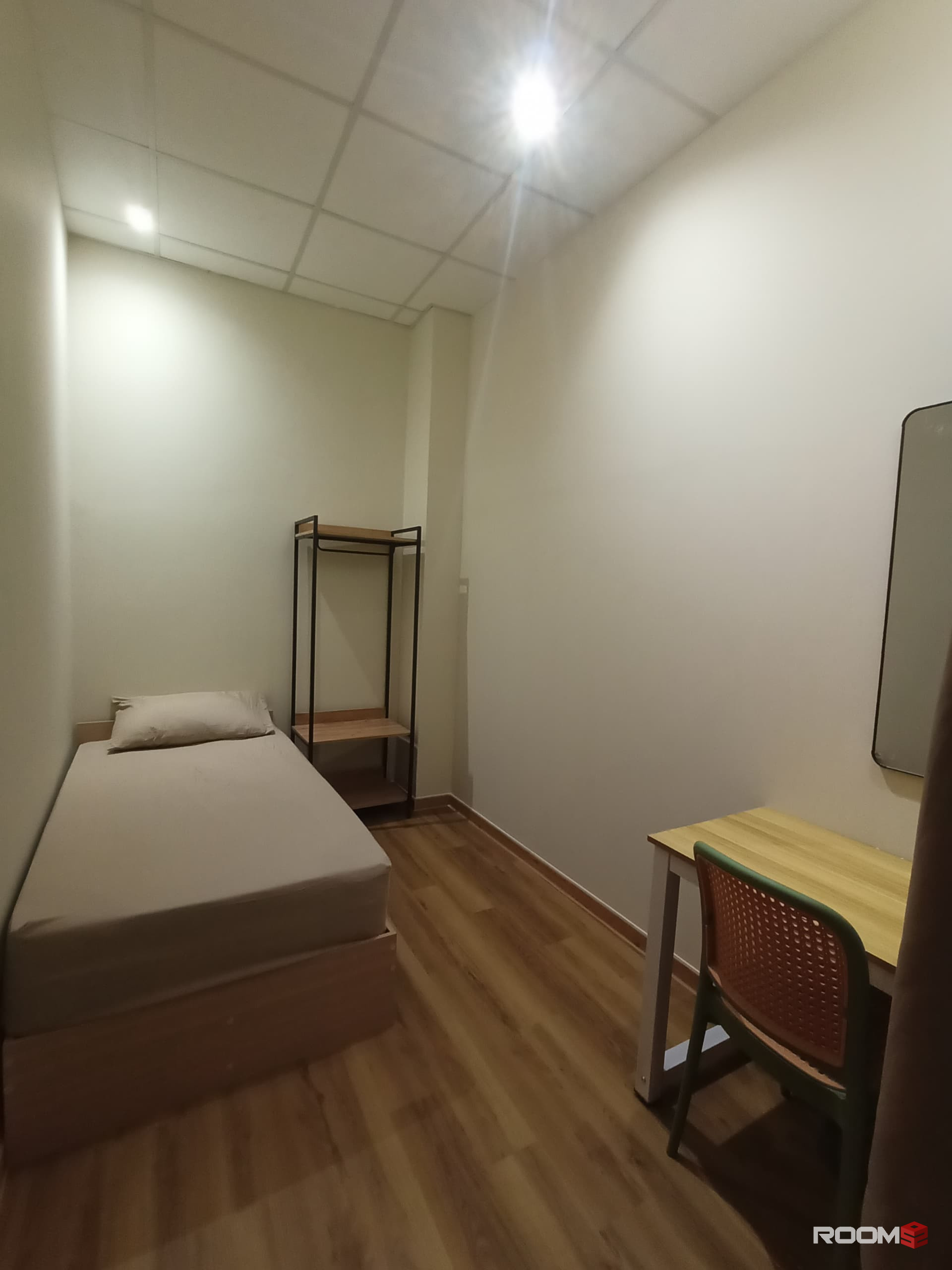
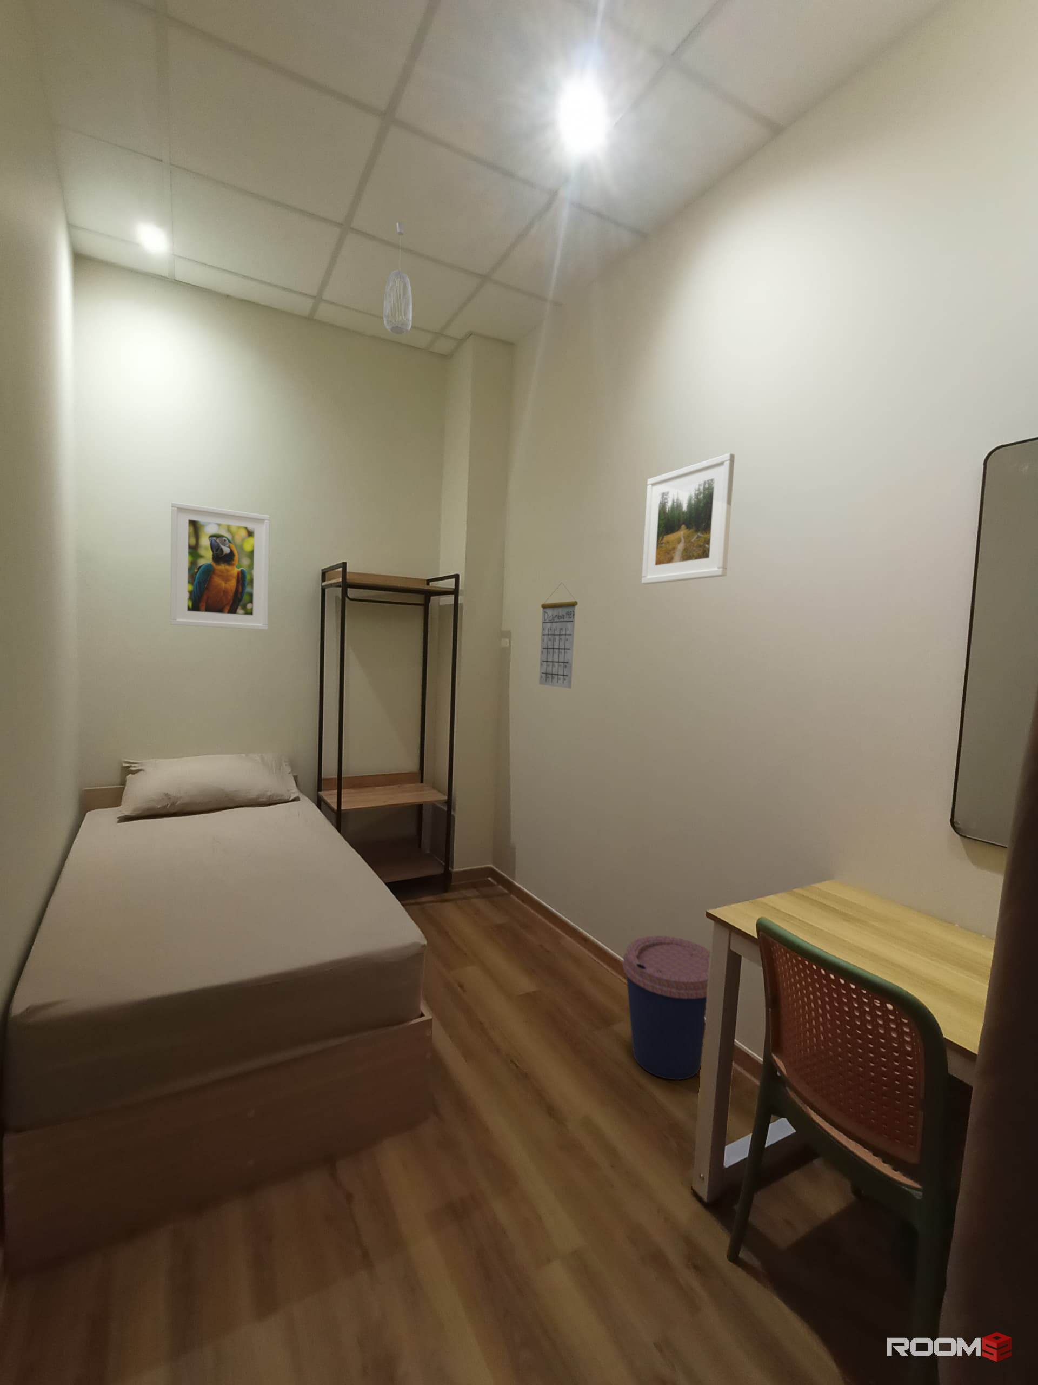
+ calendar [539,582,579,689]
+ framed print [170,502,270,630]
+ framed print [641,453,735,585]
+ coffee cup [623,936,711,1081]
+ pendant light [383,221,412,335]
